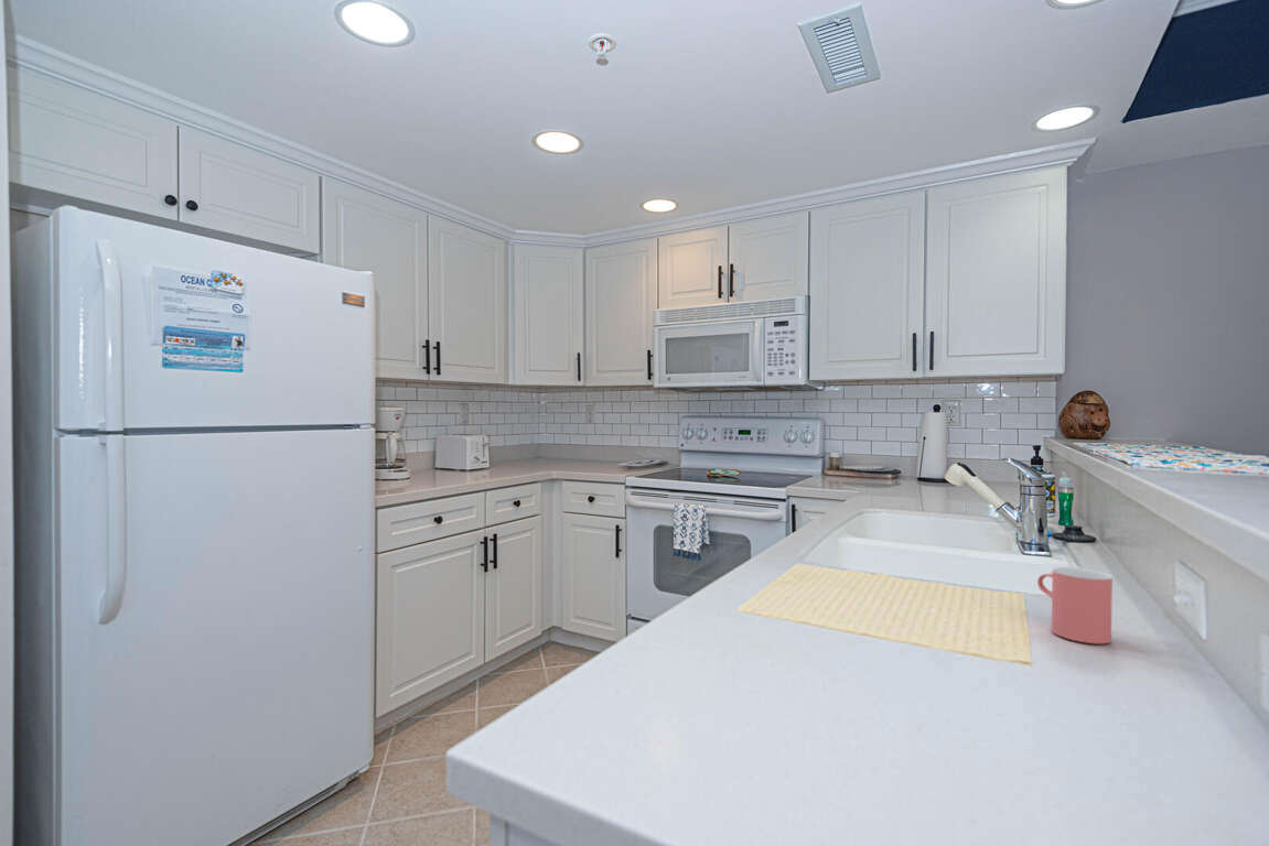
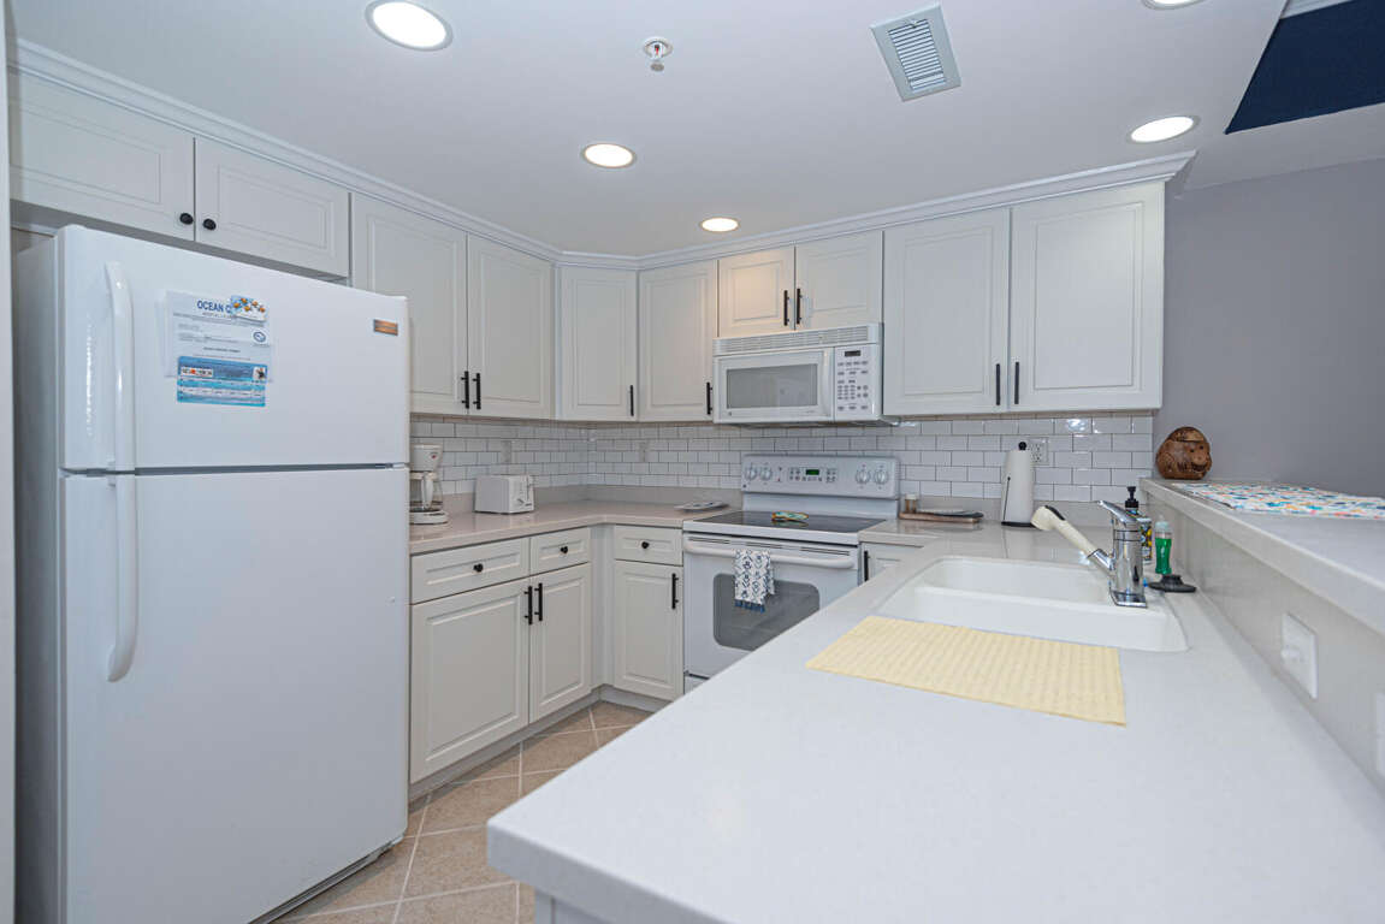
- cup [1036,566,1114,644]
